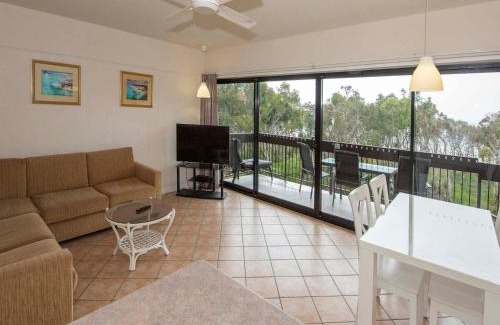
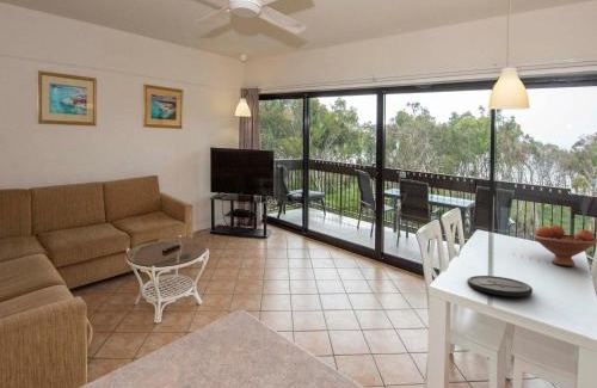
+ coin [467,275,534,298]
+ fruit bowl [533,224,597,267]
